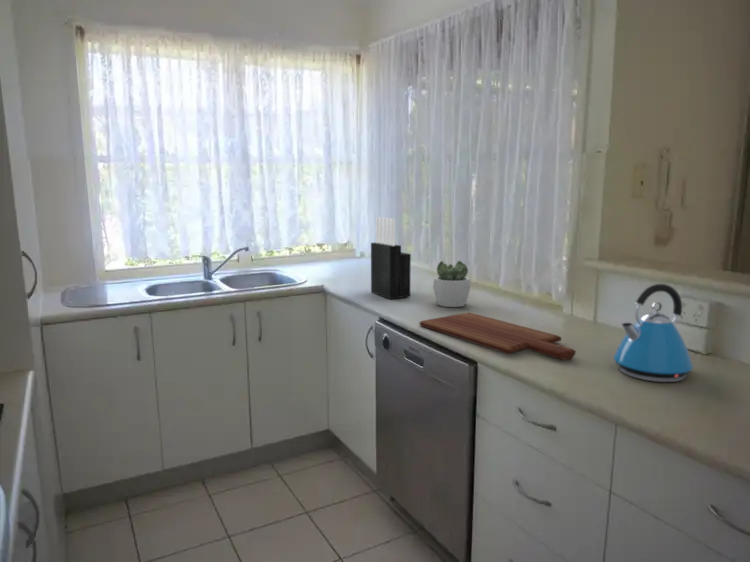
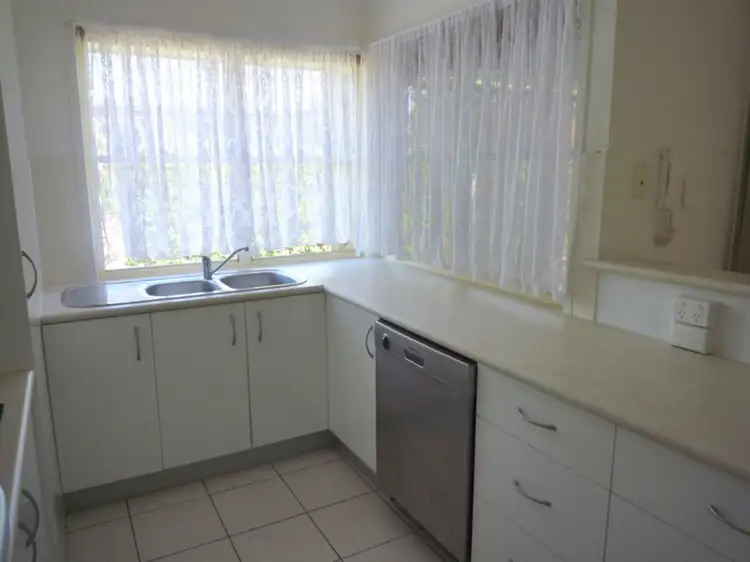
- succulent plant [432,260,472,308]
- cutting board [419,311,577,361]
- knife block [370,216,412,300]
- kettle [613,283,694,383]
